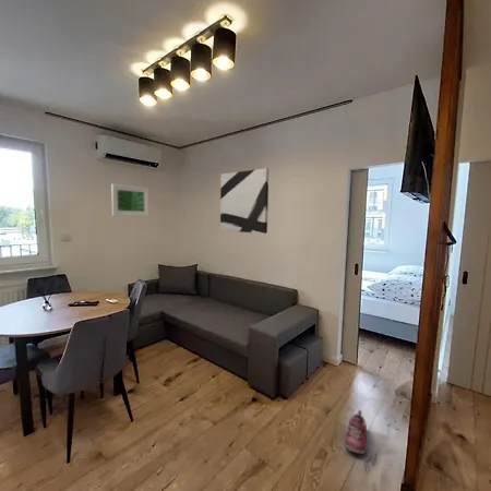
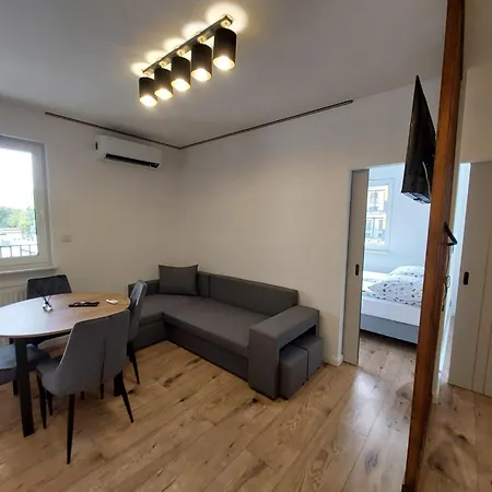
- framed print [110,183,149,217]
- wall art [219,167,270,235]
- shoe [344,409,368,455]
